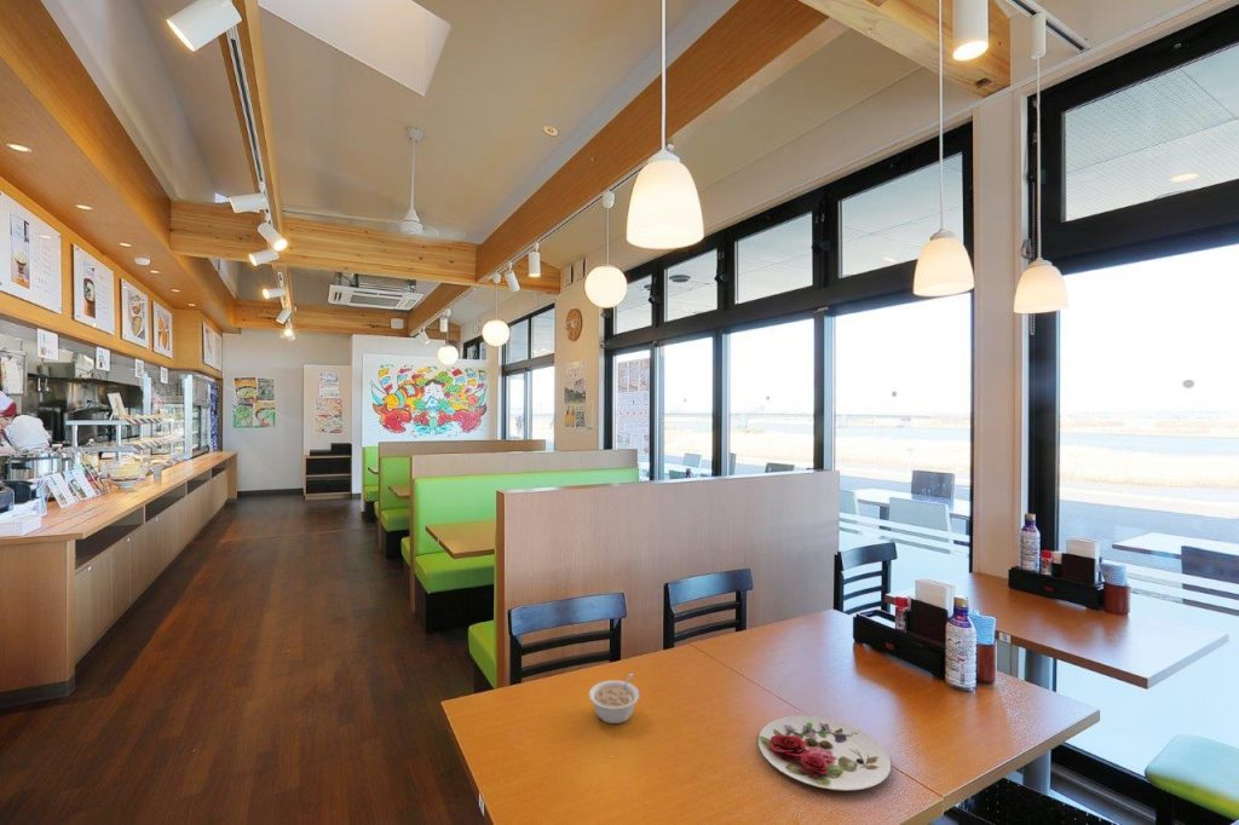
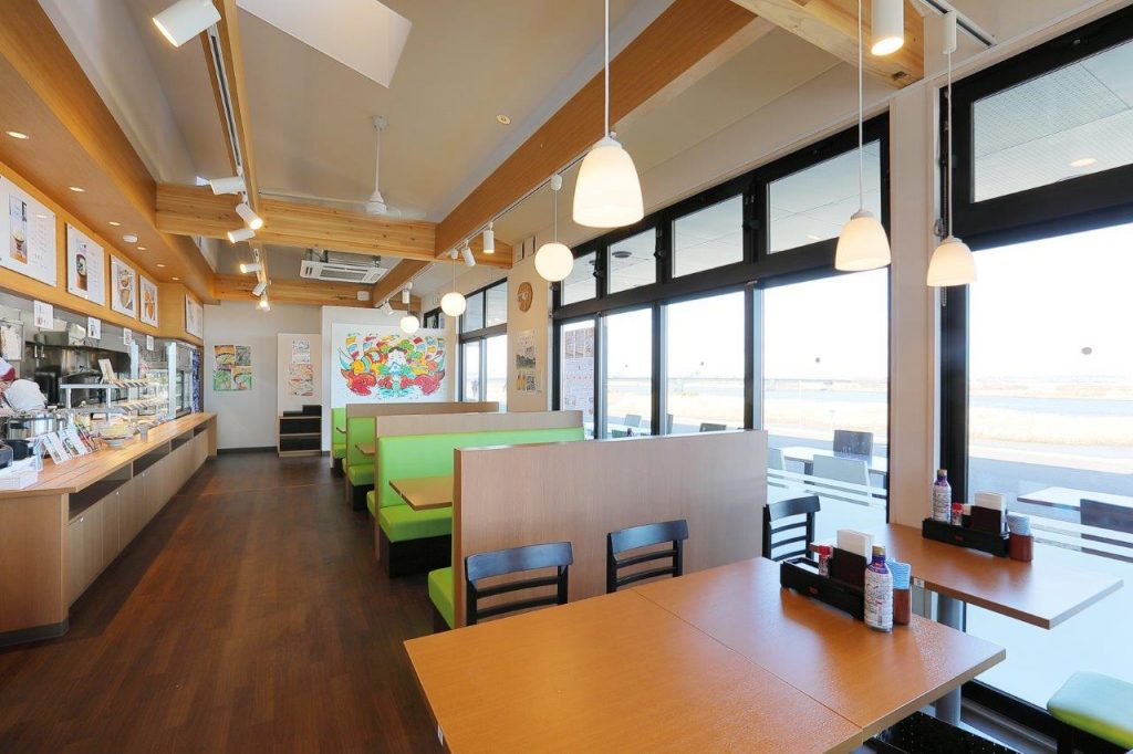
- legume [588,673,640,725]
- plate [757,715,892,792]
